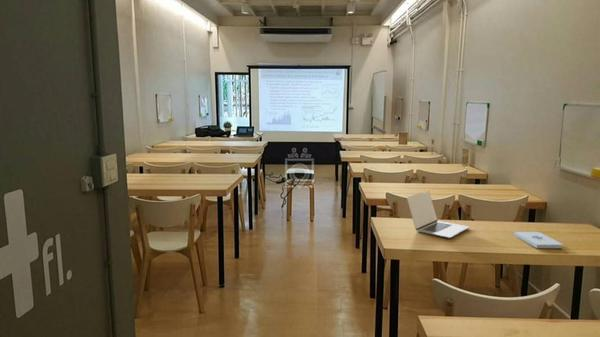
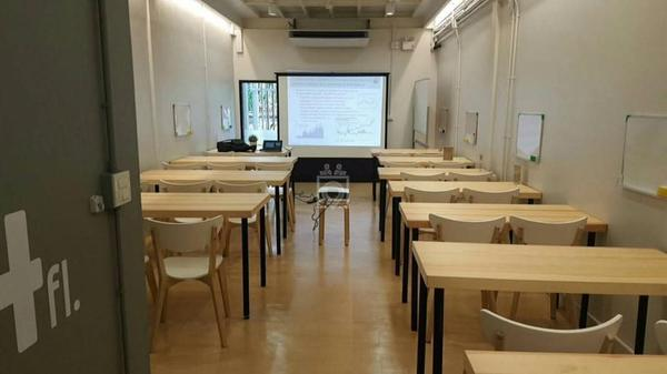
- laptop [406,190,471,239]
- notepad [513,231,564,249]
